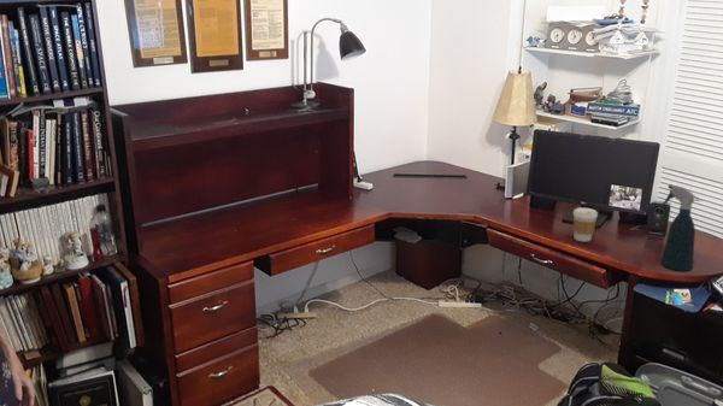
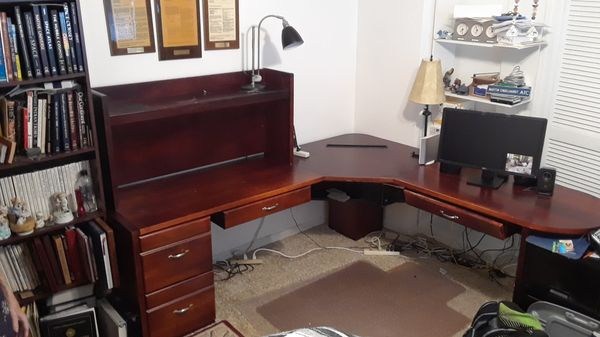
- coffee cup [572,207,599,243]
- spray bottle [660,183,704,272]
